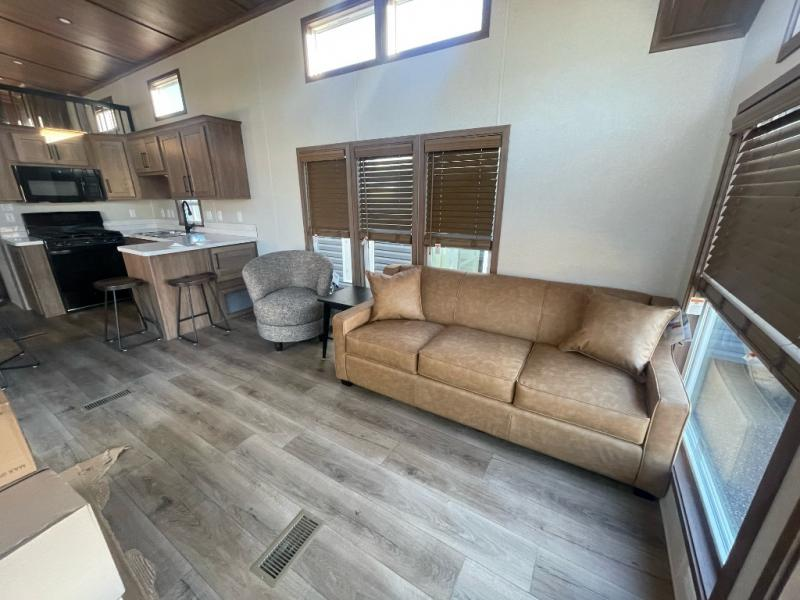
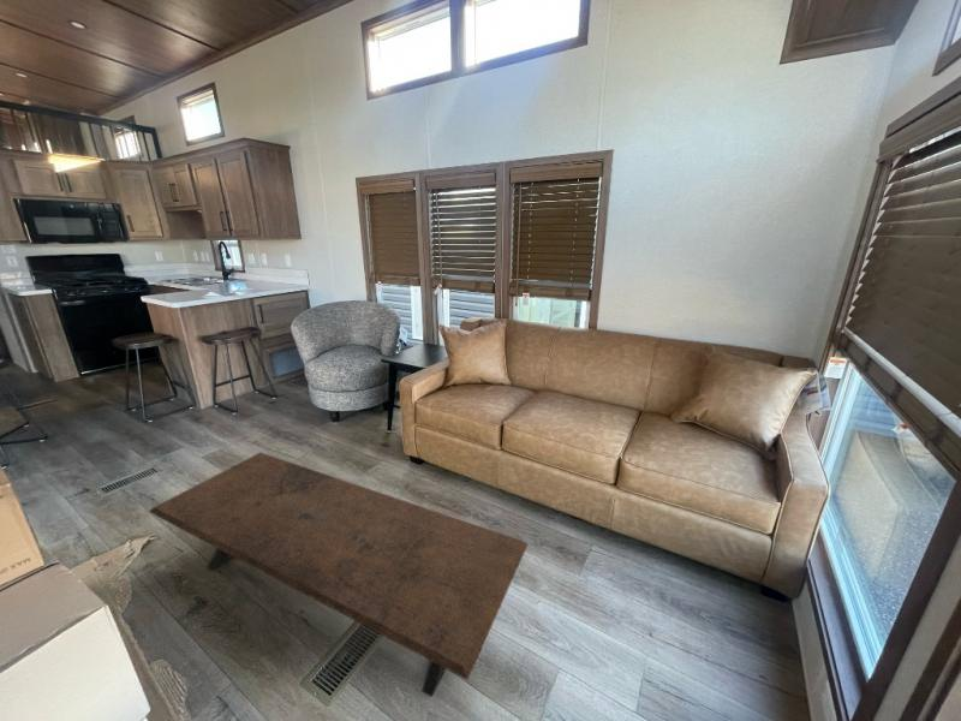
+ coffee table [148,451,530,698]
